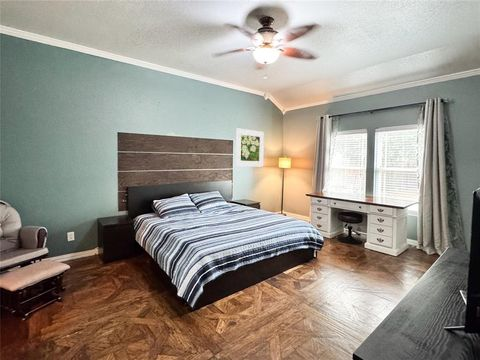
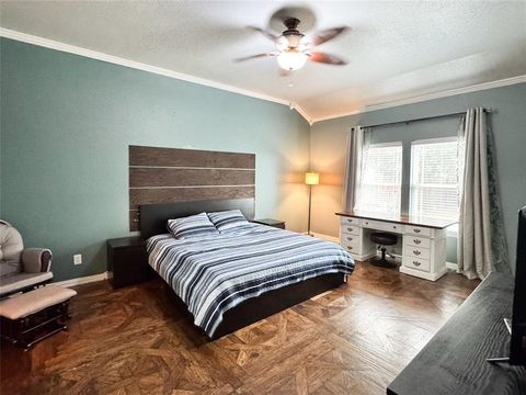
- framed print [235,127,265,168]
